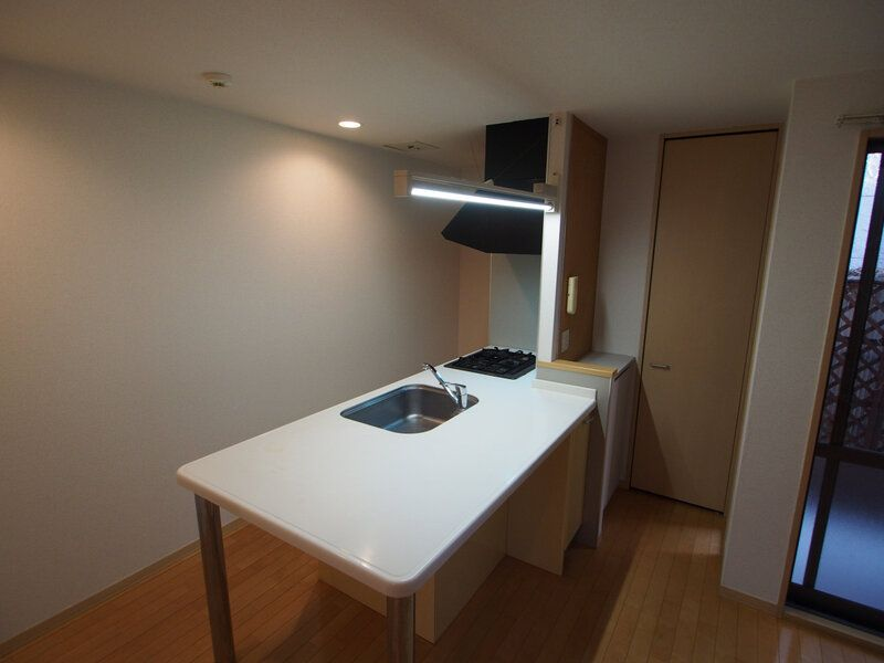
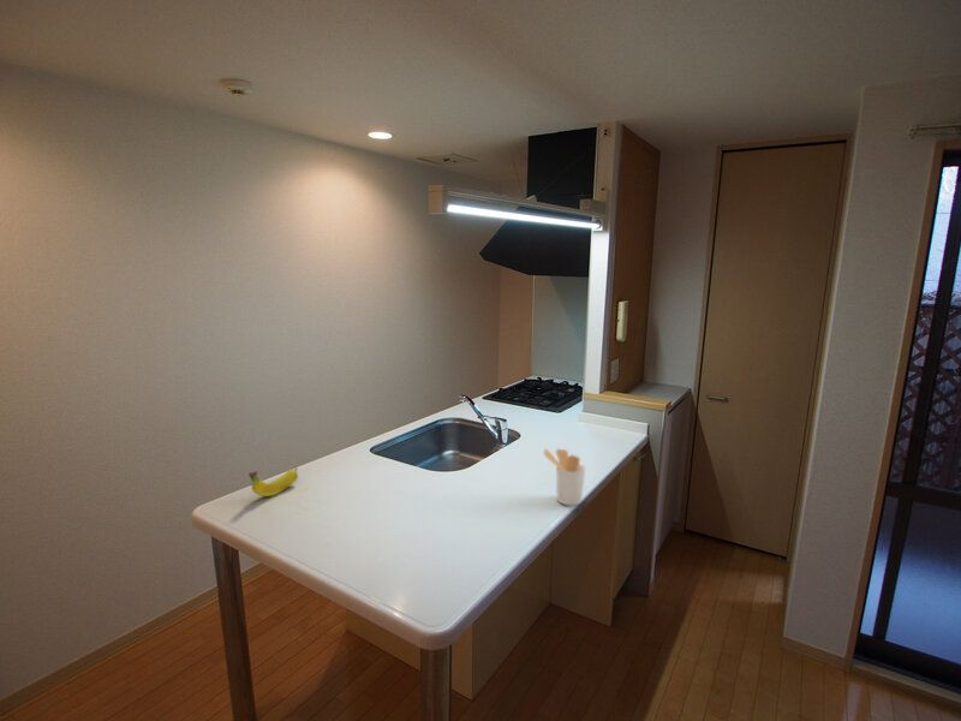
+ utensil holder [542,447,586,507]
+ fruit [247,466,299,497]
